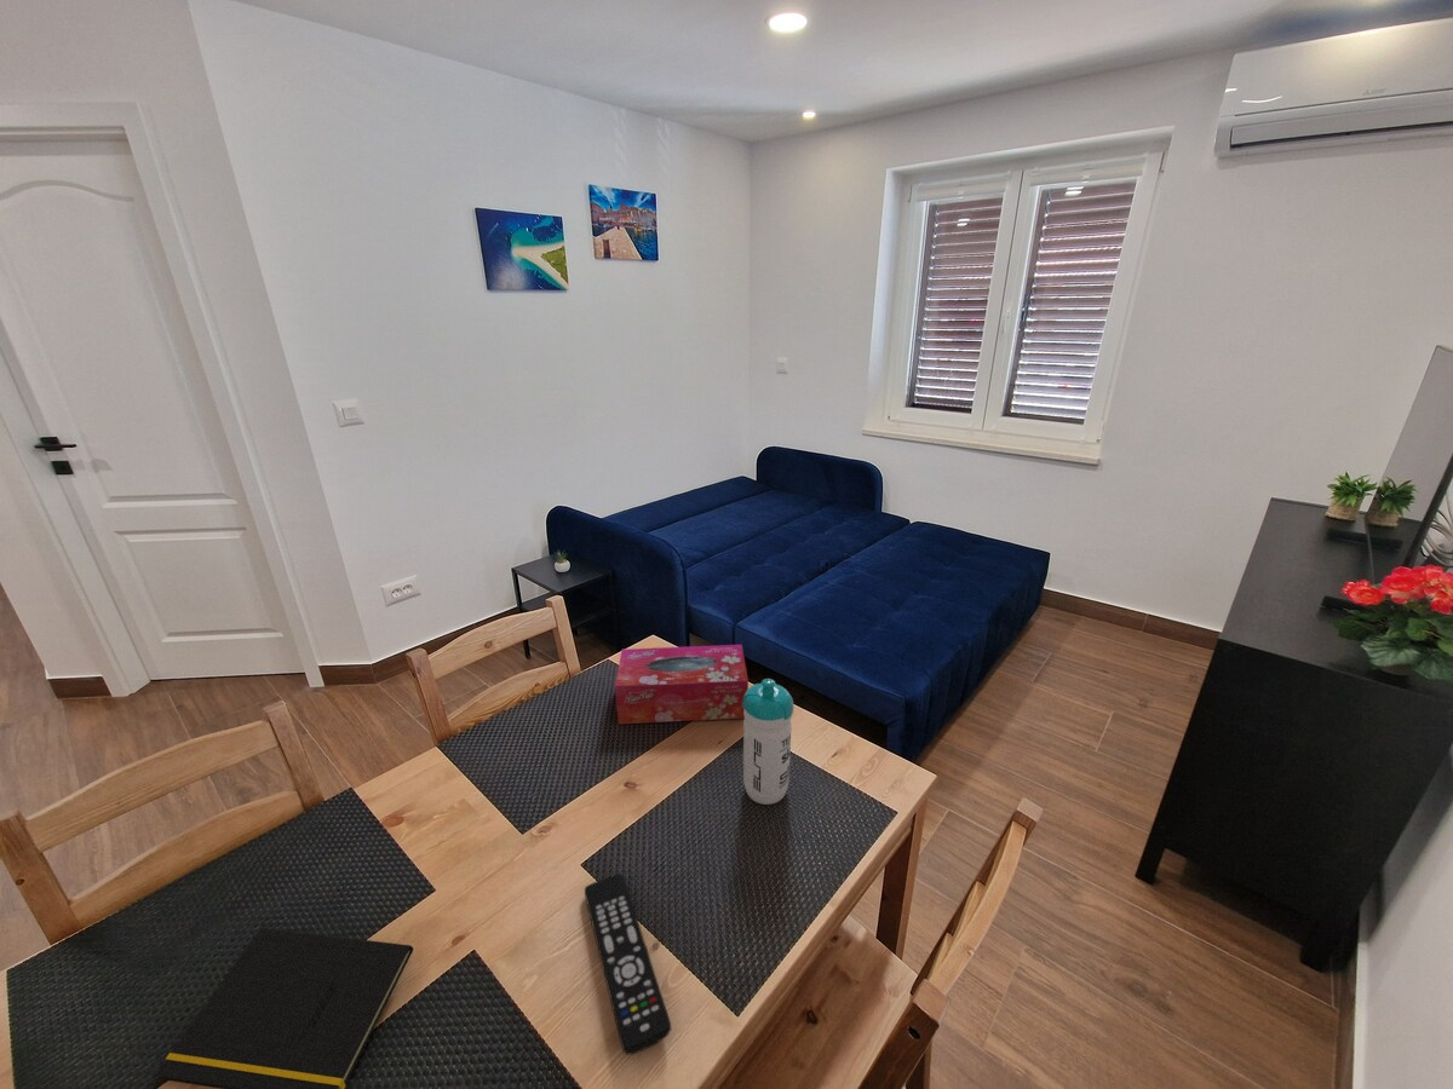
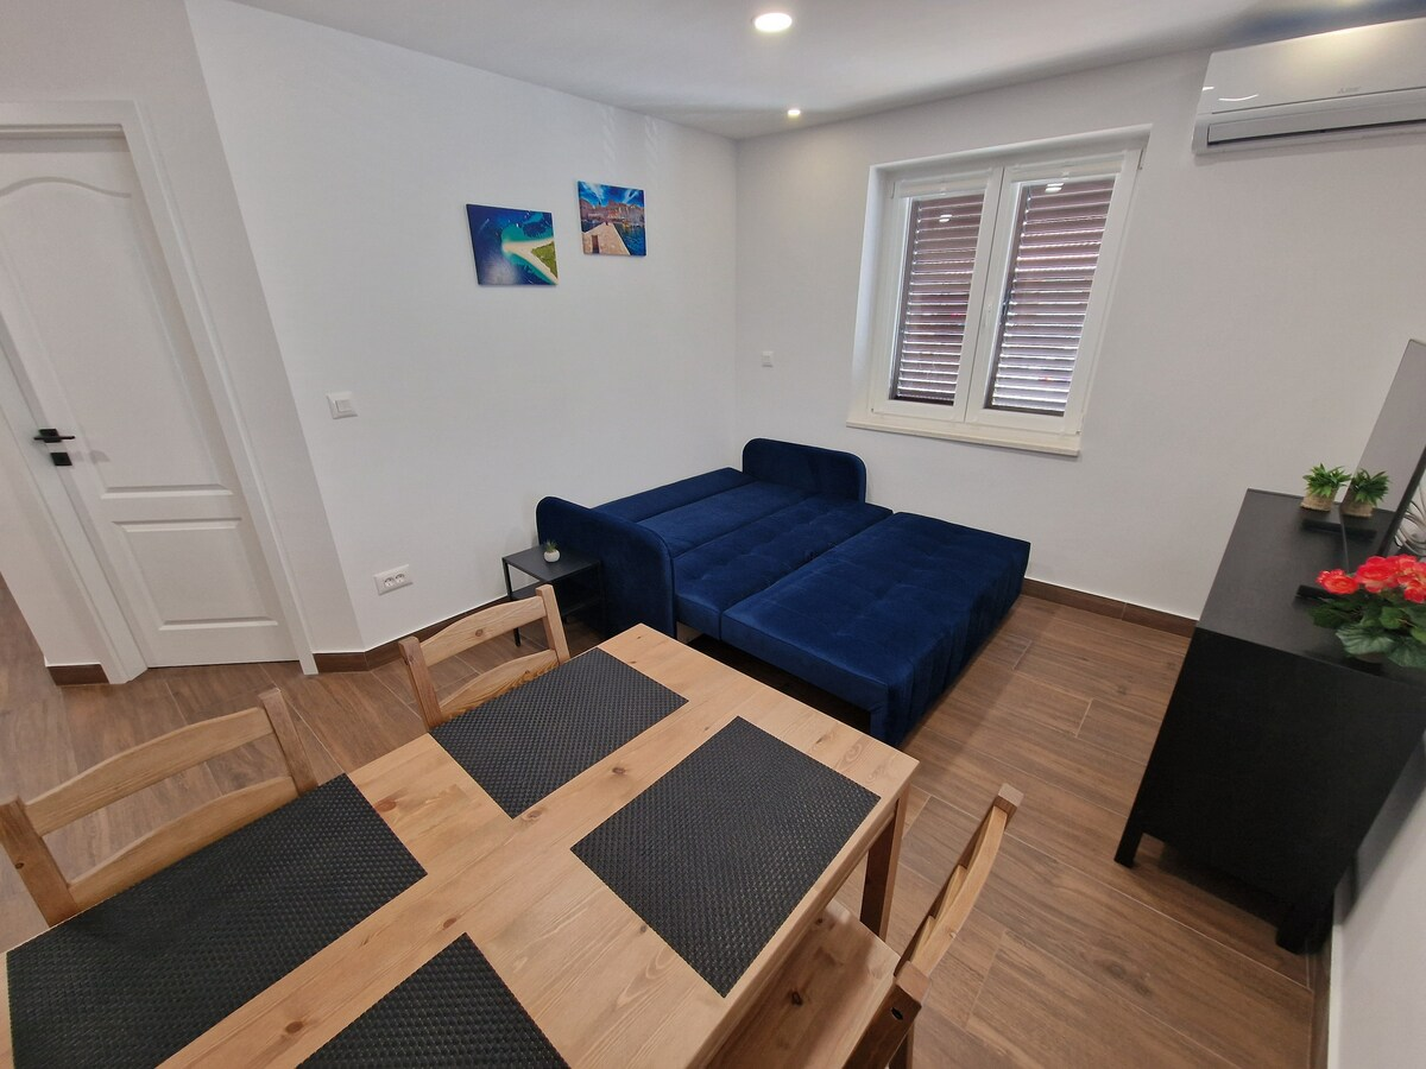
- water bottle [742,678,794,806]
- notepad [154,927,414,1089]
- remote control [584,872,672,1056]
- tissue box [614,644,750,725]
